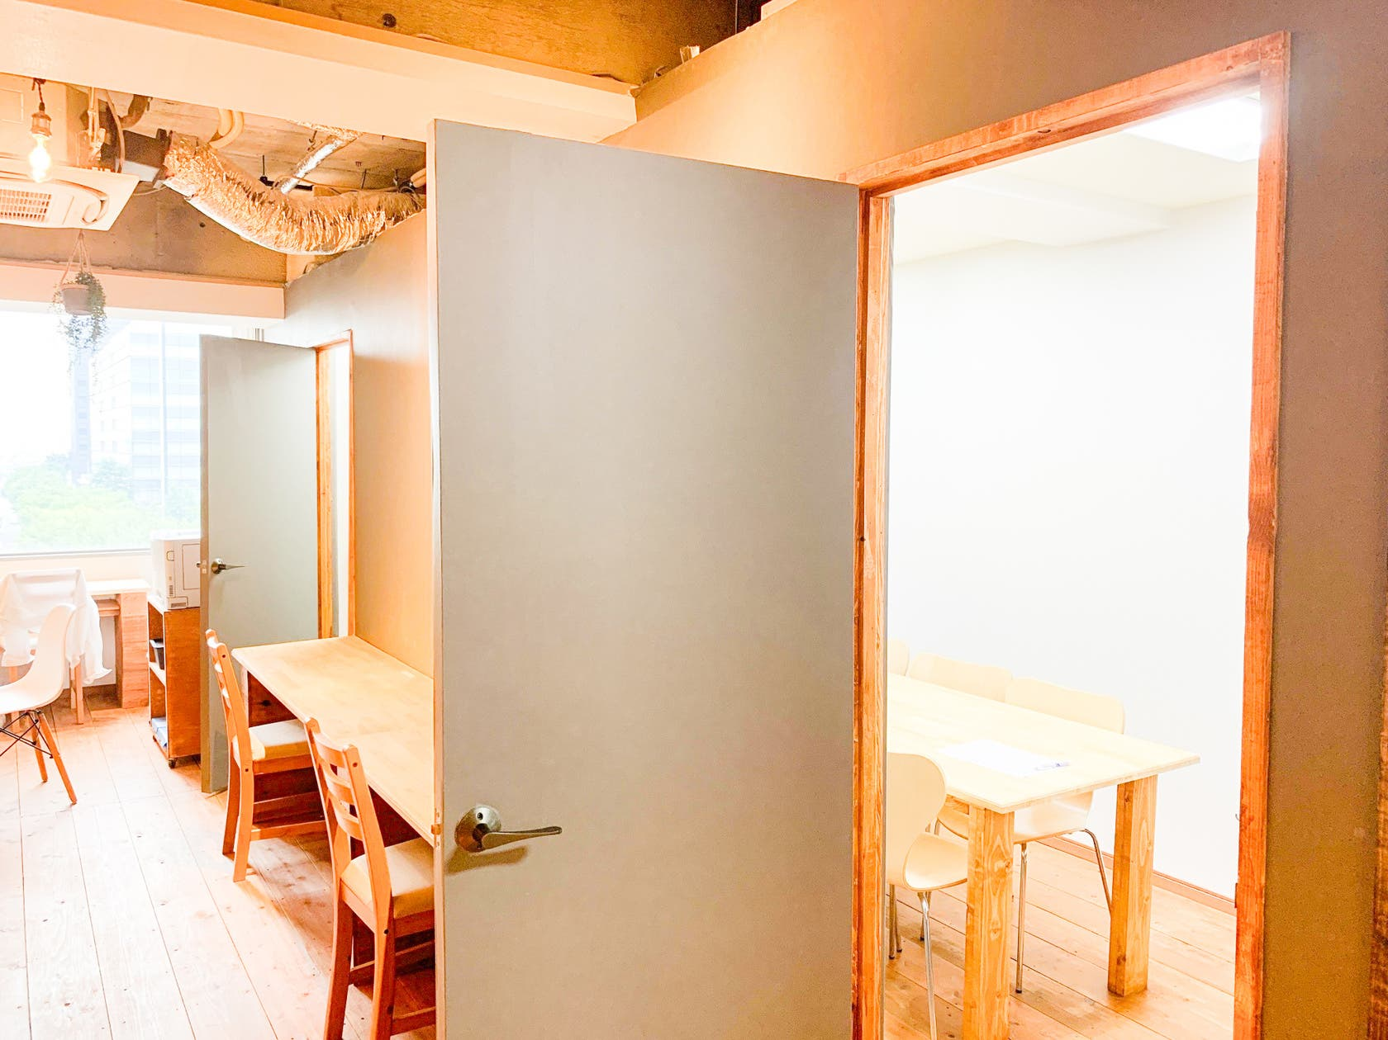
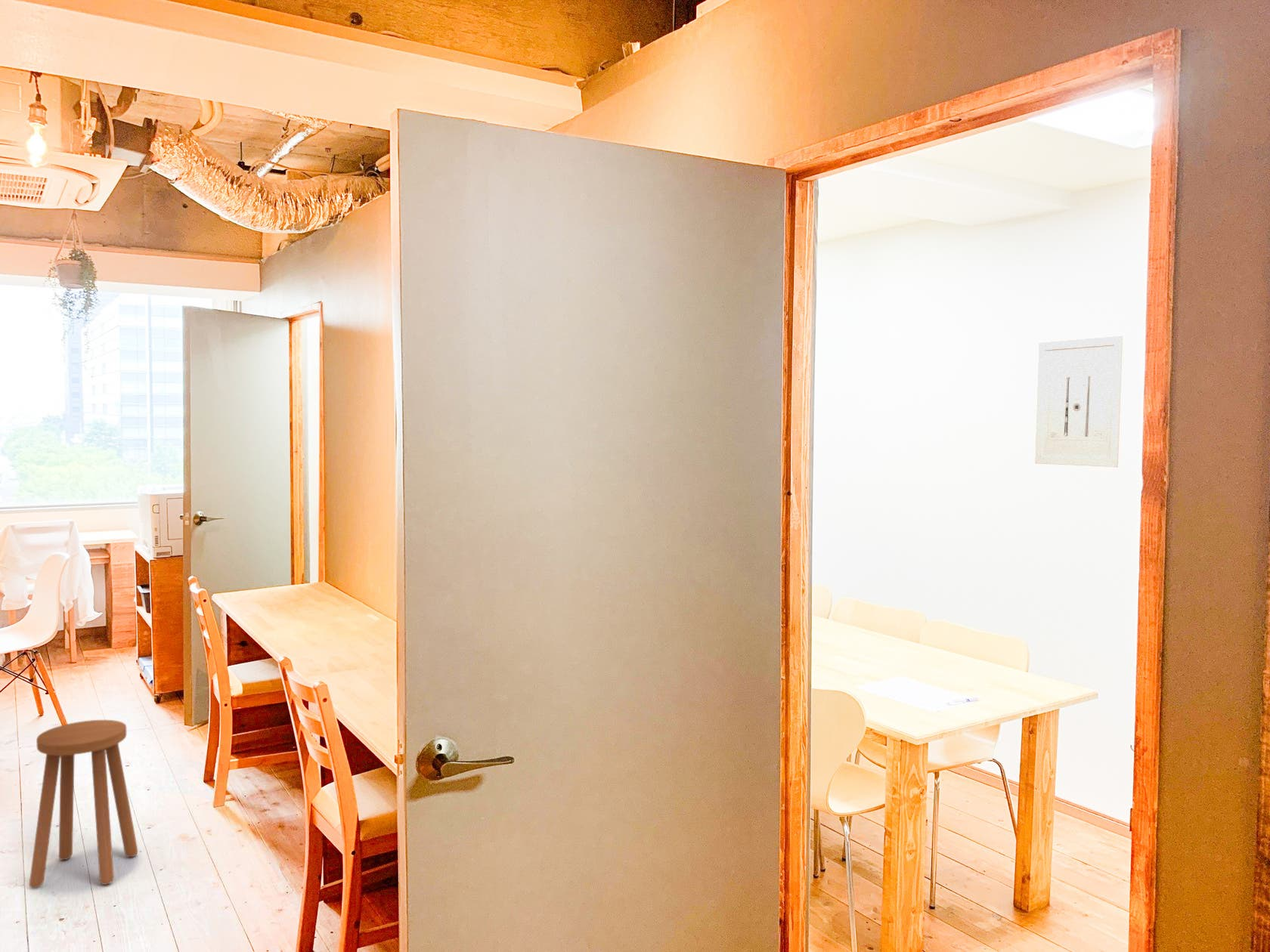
+ stool [29,719,138,889]
+ wall art [1034,335,1123,468]
